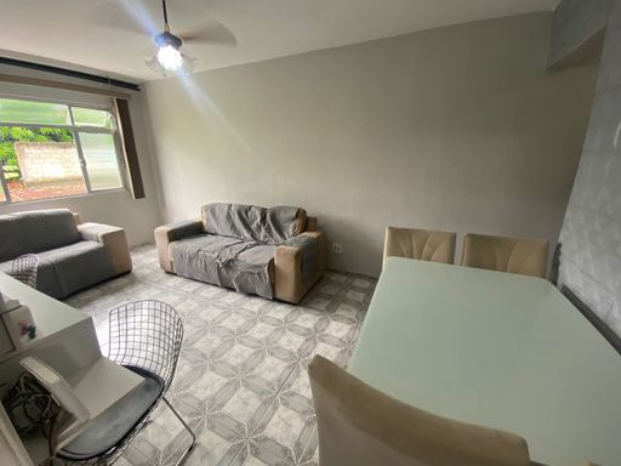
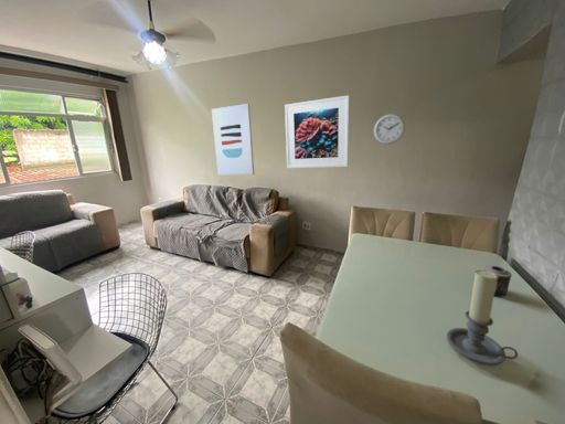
+ wall clock [373,113,406,146]
+ candle [483,265,513,297]
+ wall art [211,103,255,176]
+ candle holder [446,269,519,367]
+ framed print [284,94,350,169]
